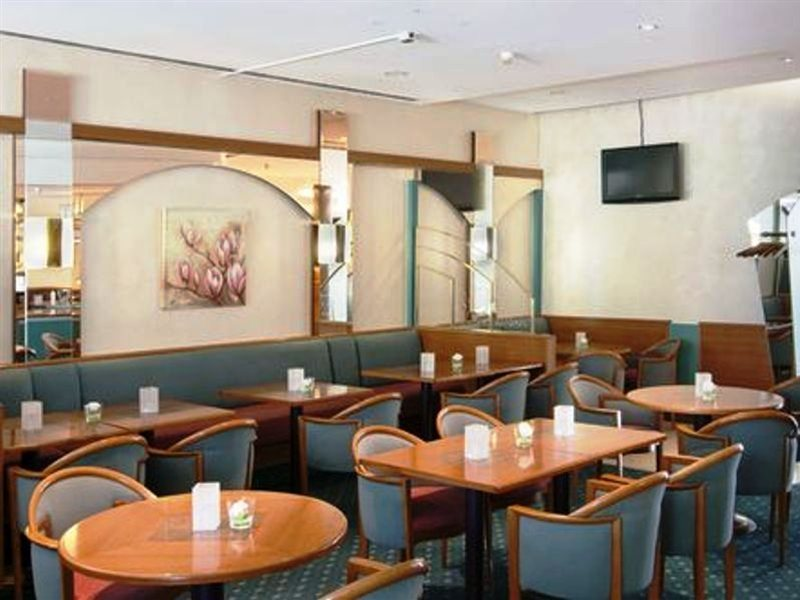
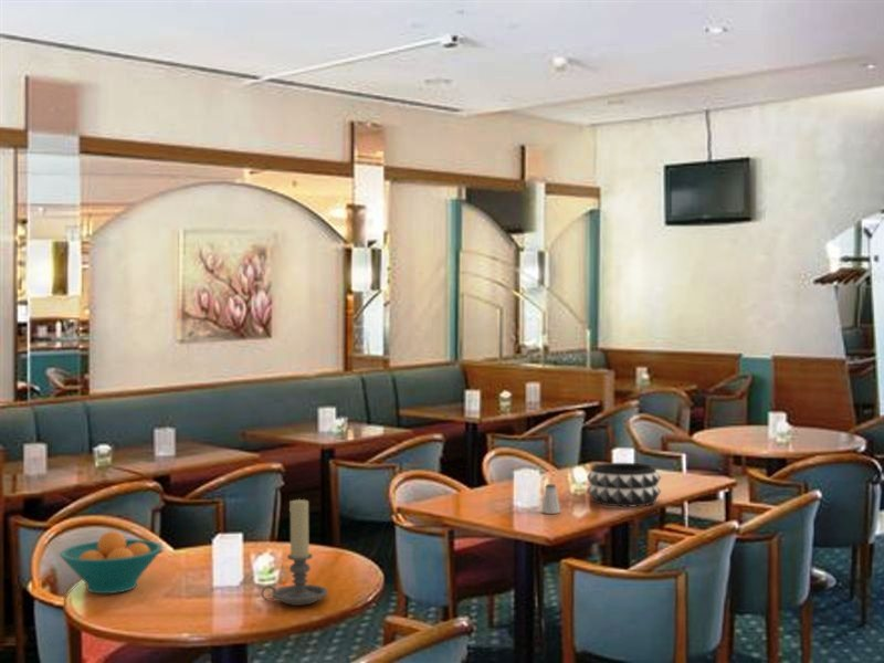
+ decorative bowl [586,462,662,508]
+ saltshaker [540,483,561,515]
+ candle holder [260,497,328,607]
+ fruit bowl [59,530,164,594]
